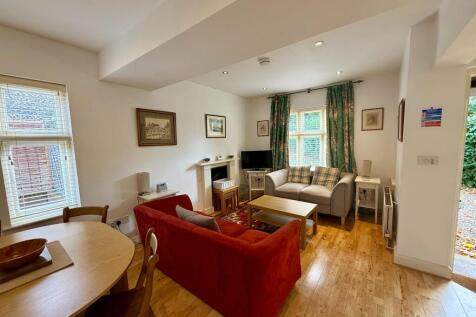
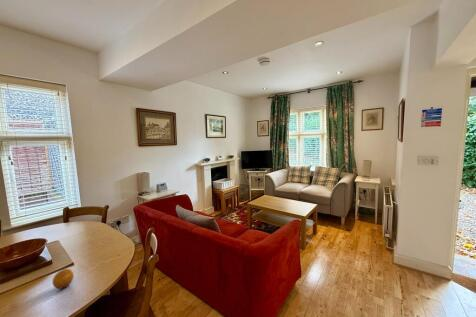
+ fruit [52,268,75,290]
